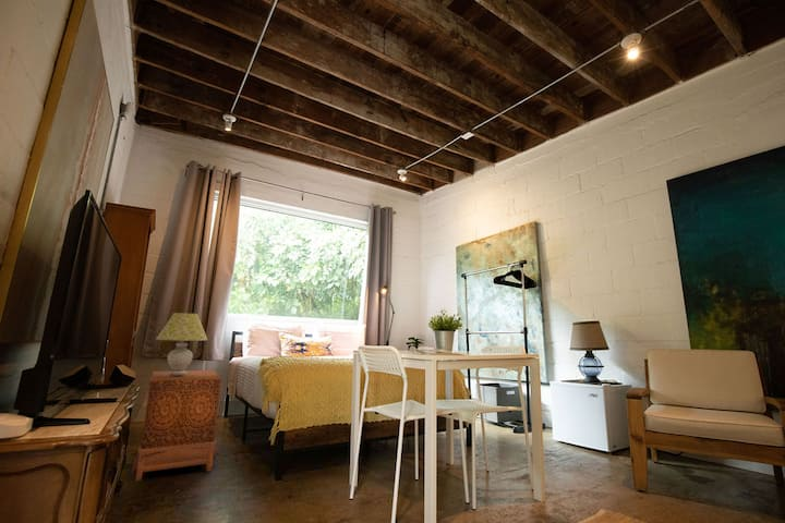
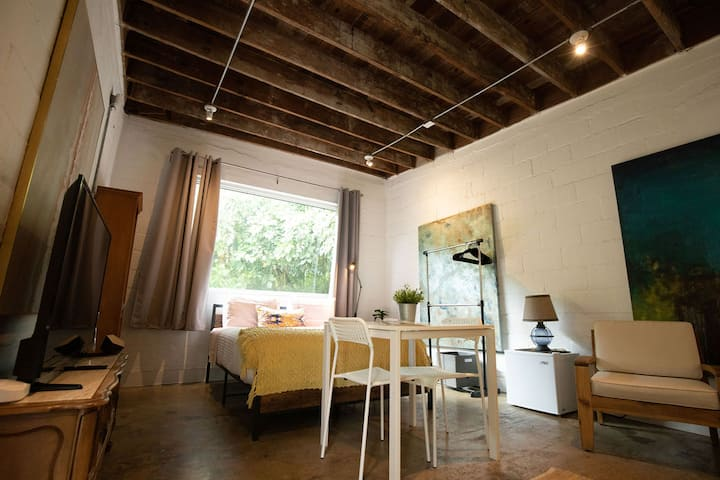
- table lamp [155,312,208,376]
- canopy bed [131,369,222,482]
